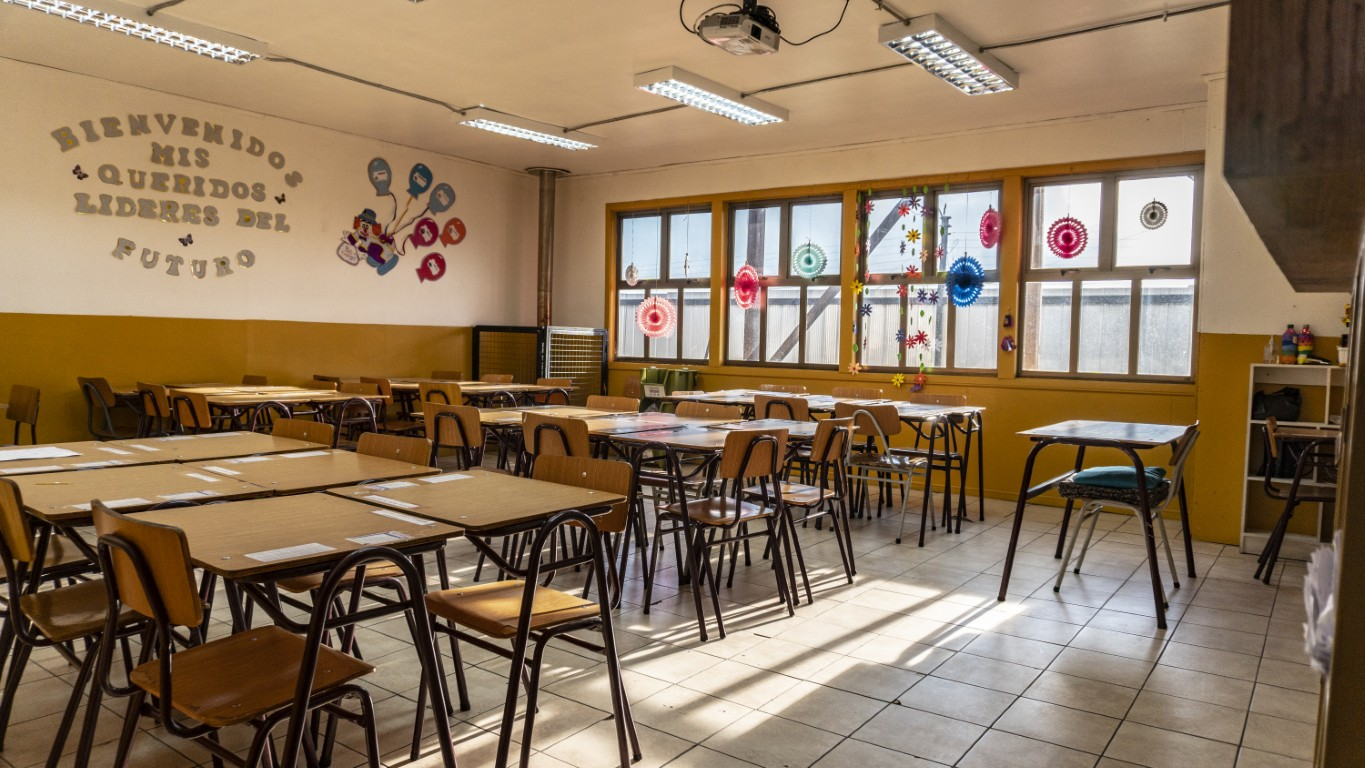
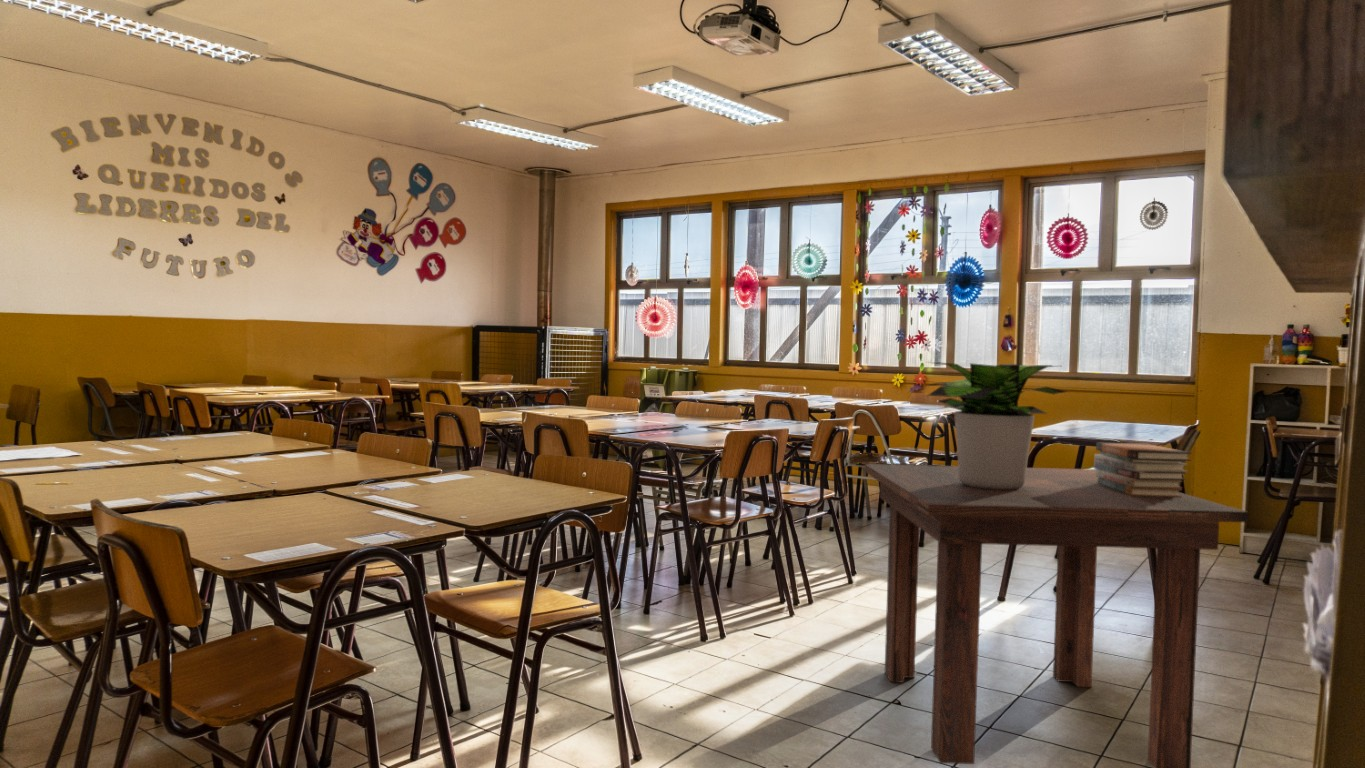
+ book stack [1093,441,1193,497]
+ dining table [864,463,1249,768]
+ potted plant [918,361,1072,490]
